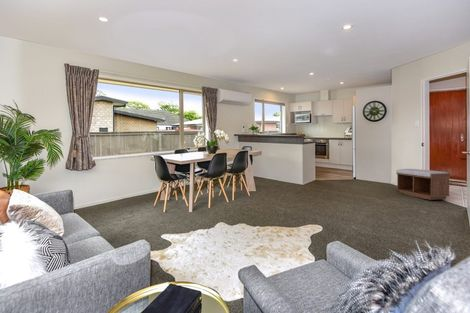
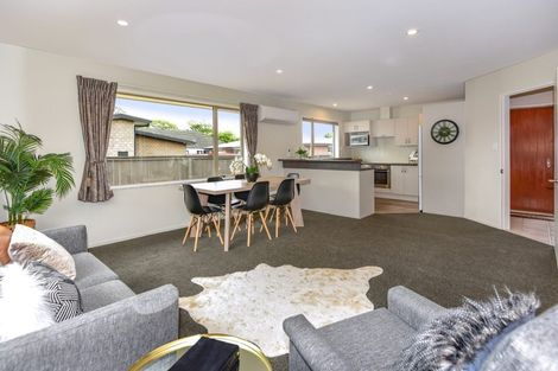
- bench [396,168,451,201]
